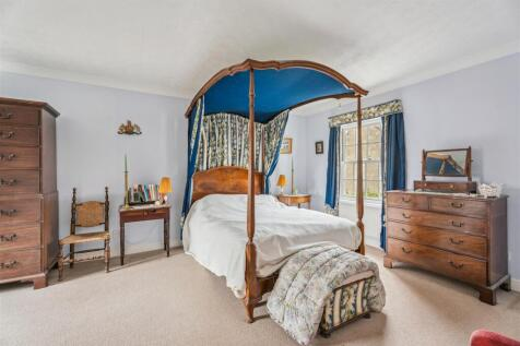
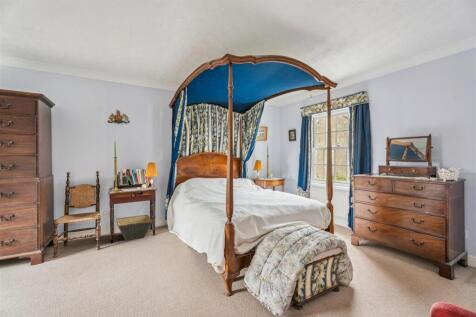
+ basket [115,214,154,241]
